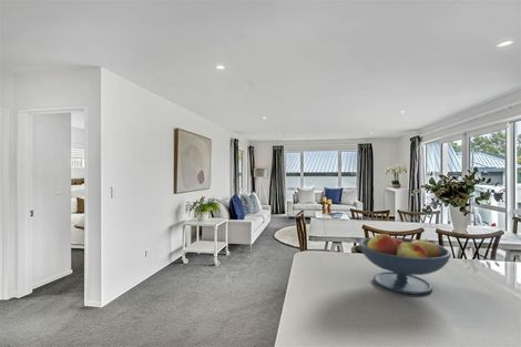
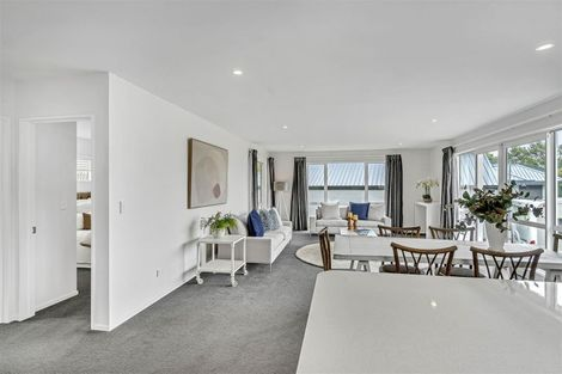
- fruit bowl [358,233,452,296]
